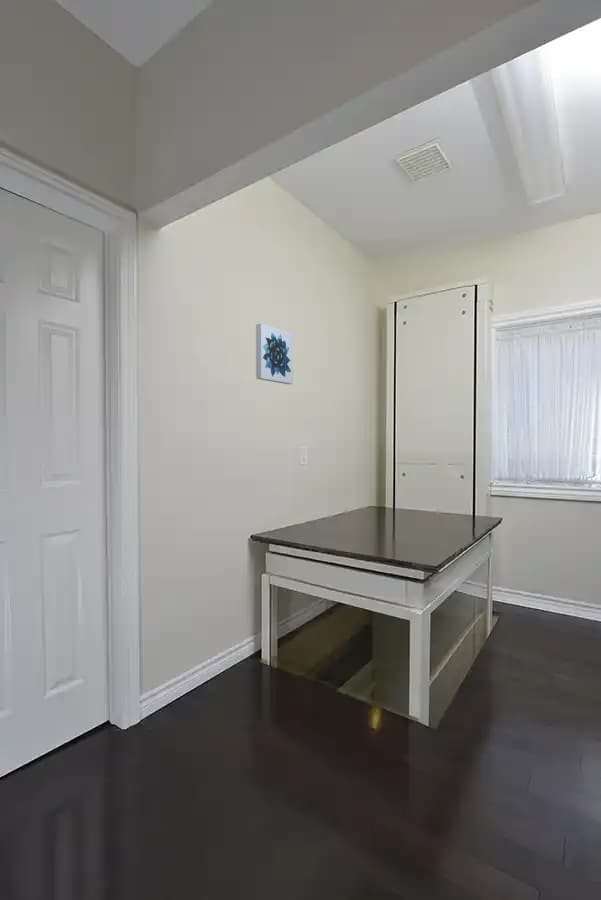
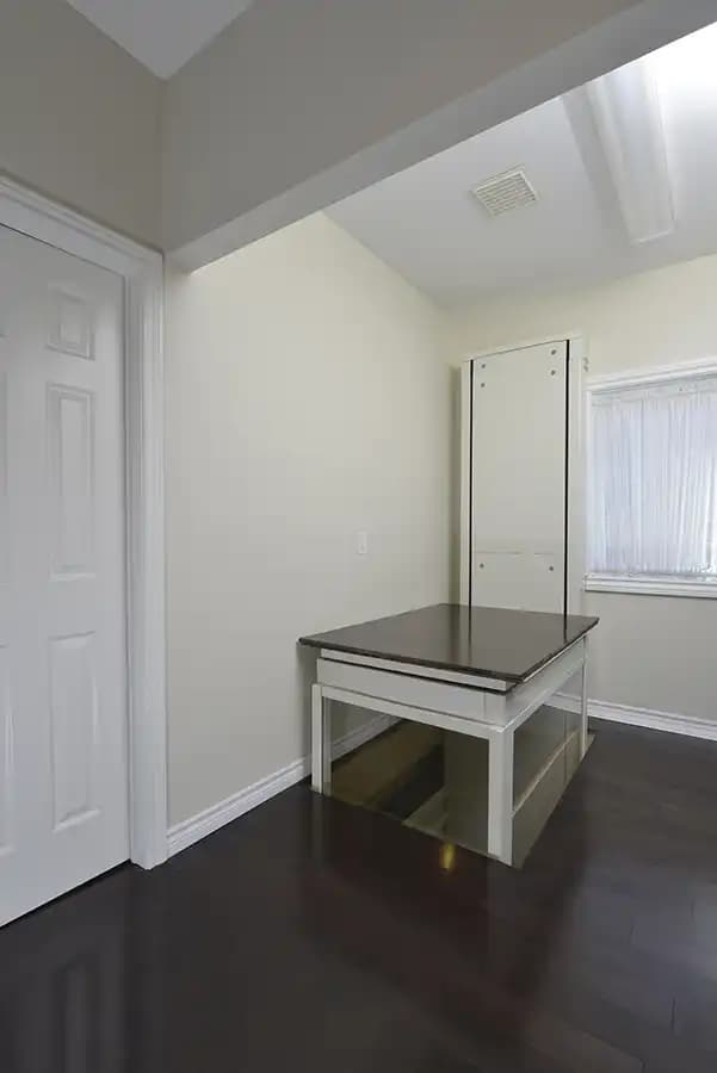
- wall art [255,323,294,385]
